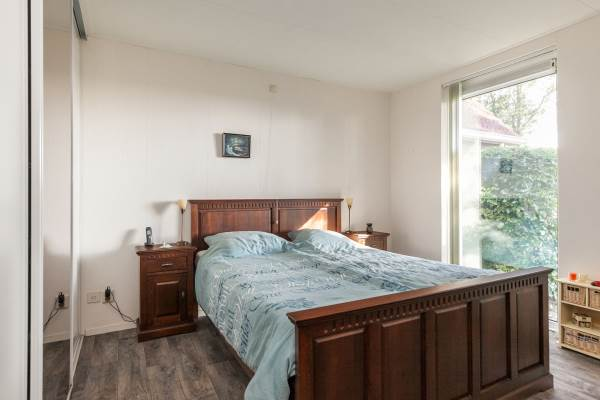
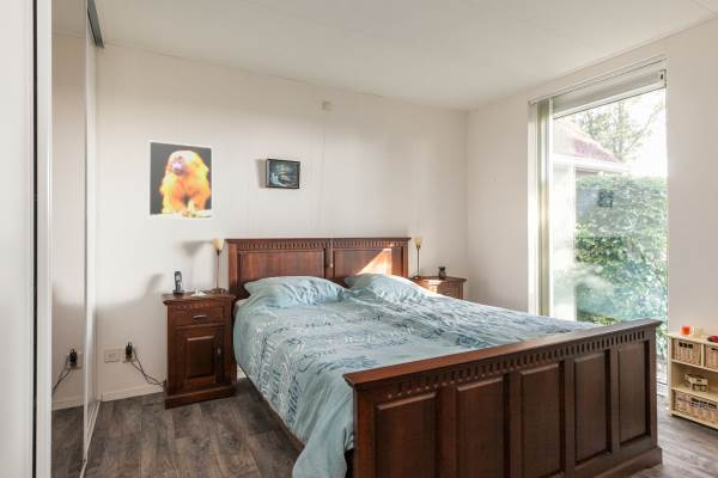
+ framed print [147,140,214,221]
